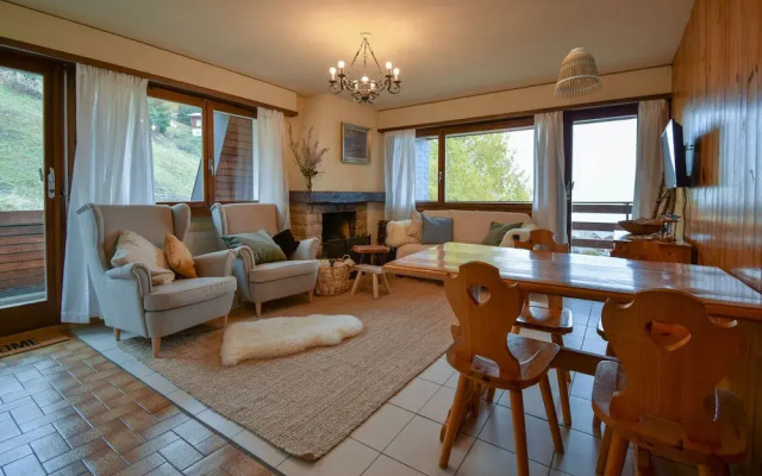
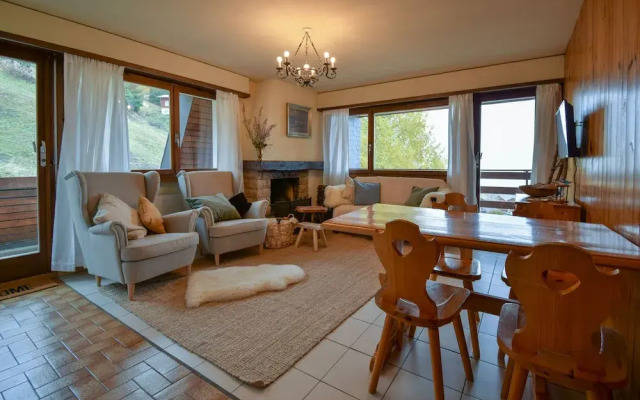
- lamp shade [552,46,604,100]
